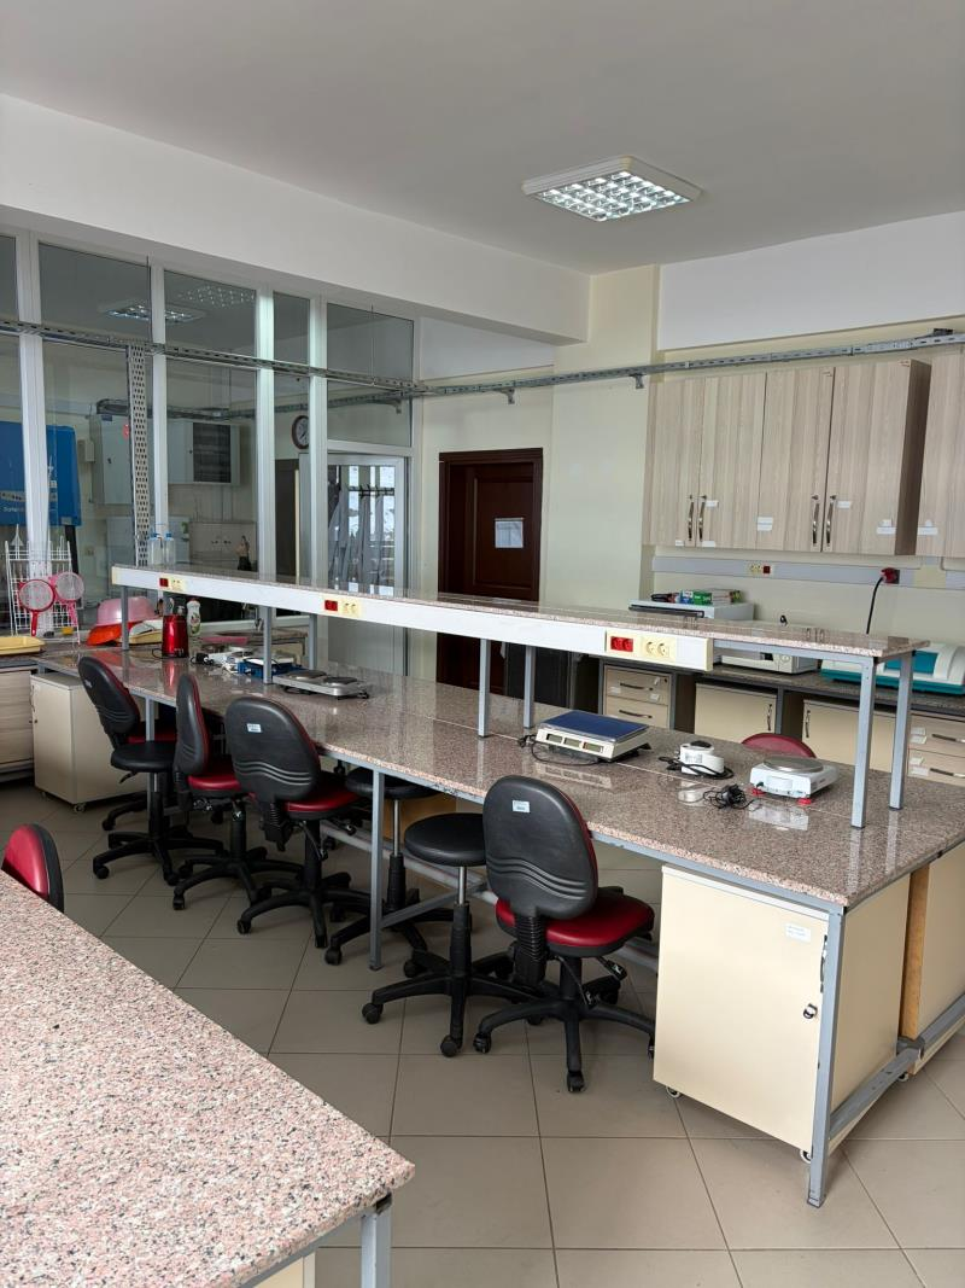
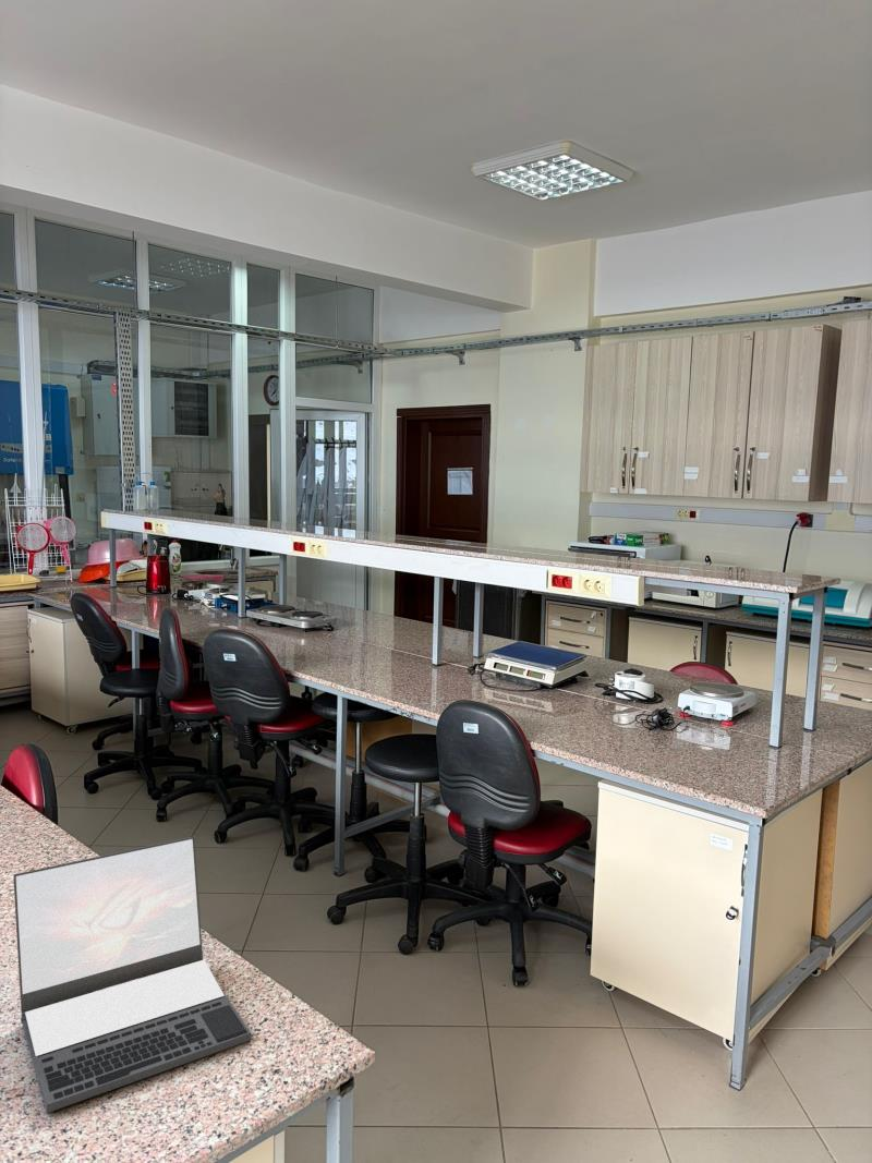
+ laptop [12,836,252,1114]
